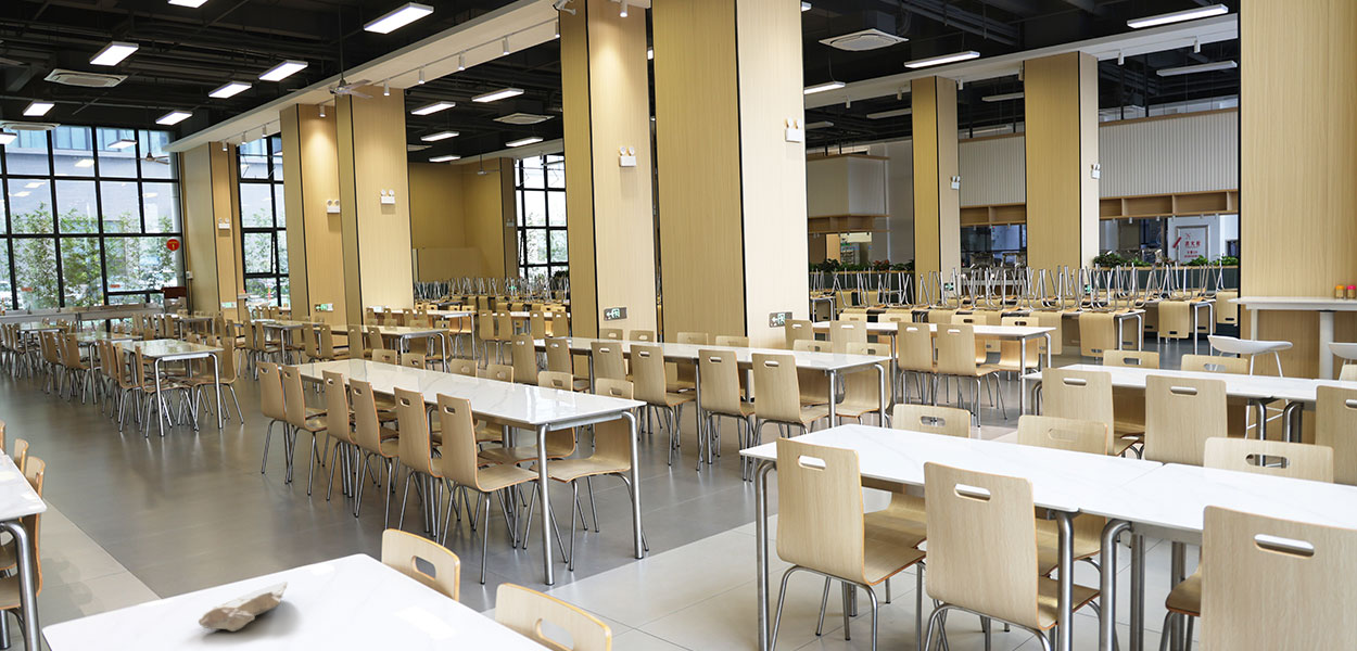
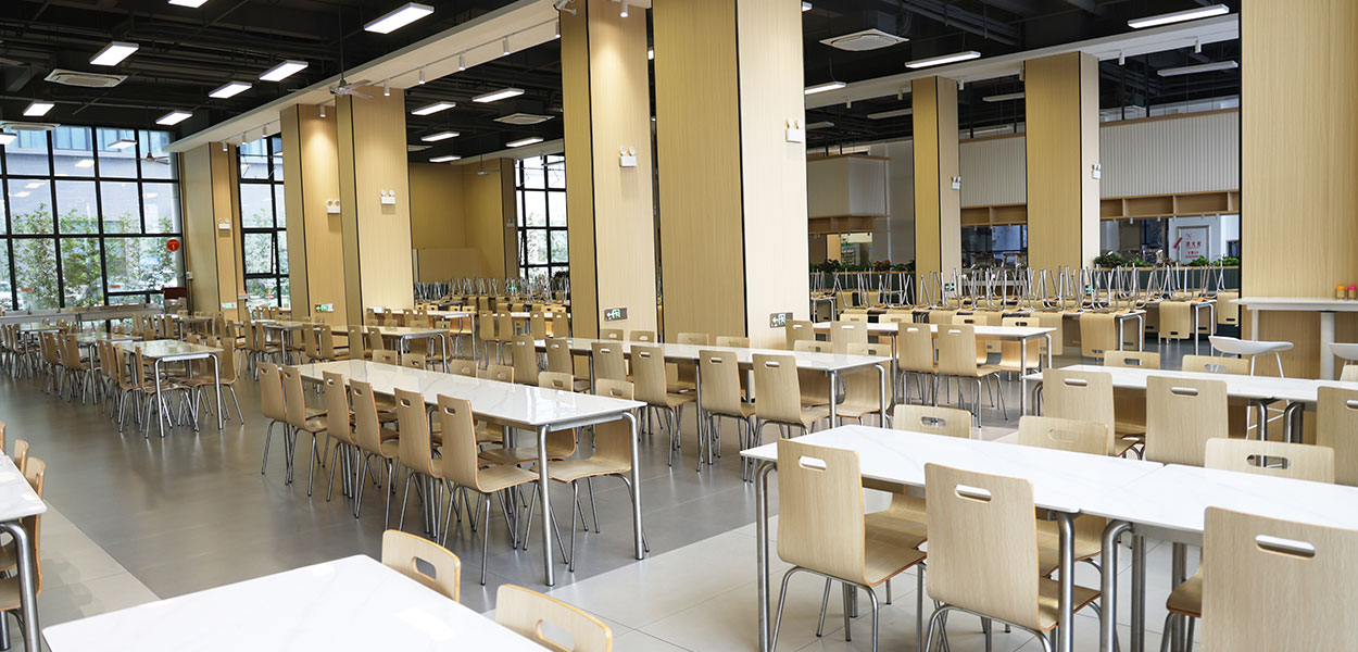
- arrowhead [198,579,289,633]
